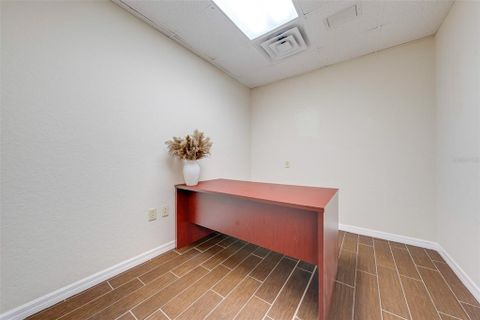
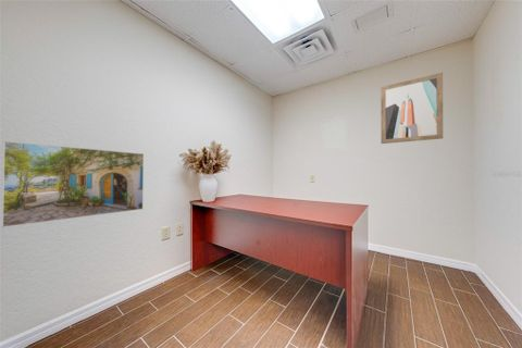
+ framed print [1,140,145,228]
+ wall art [380,72,444,145]
